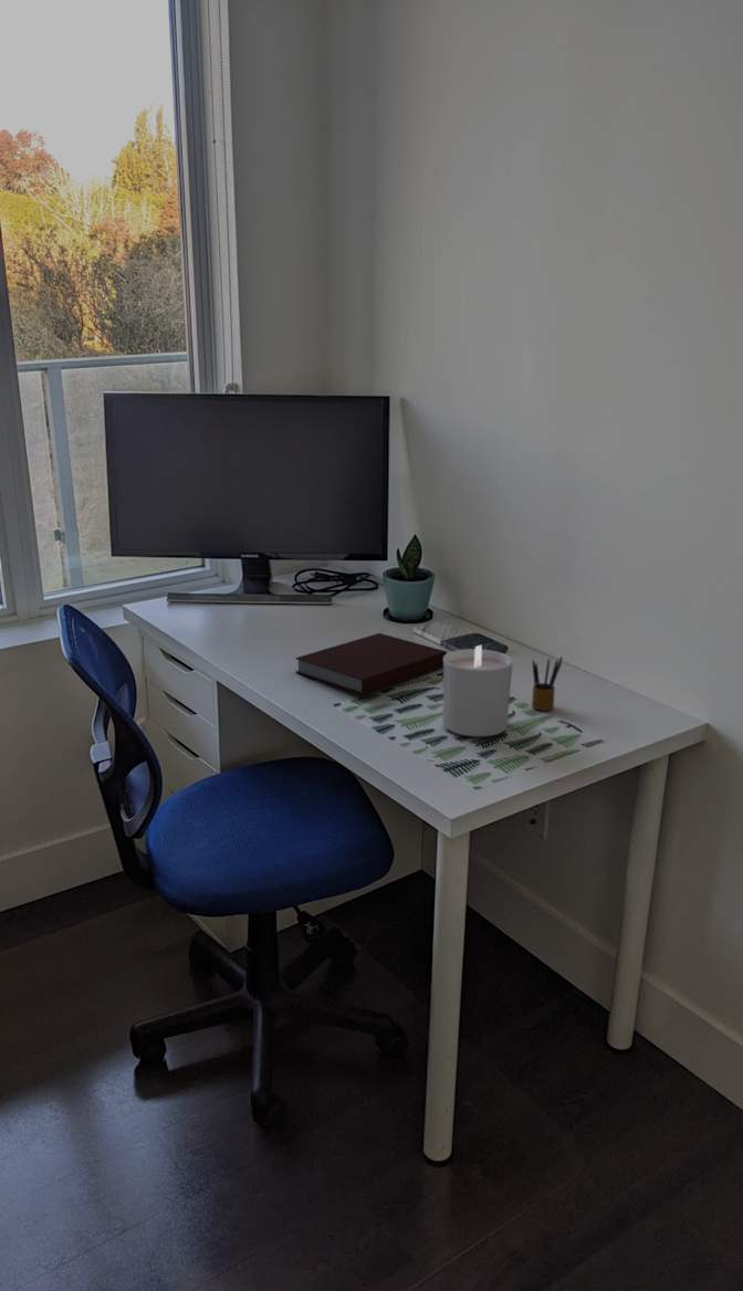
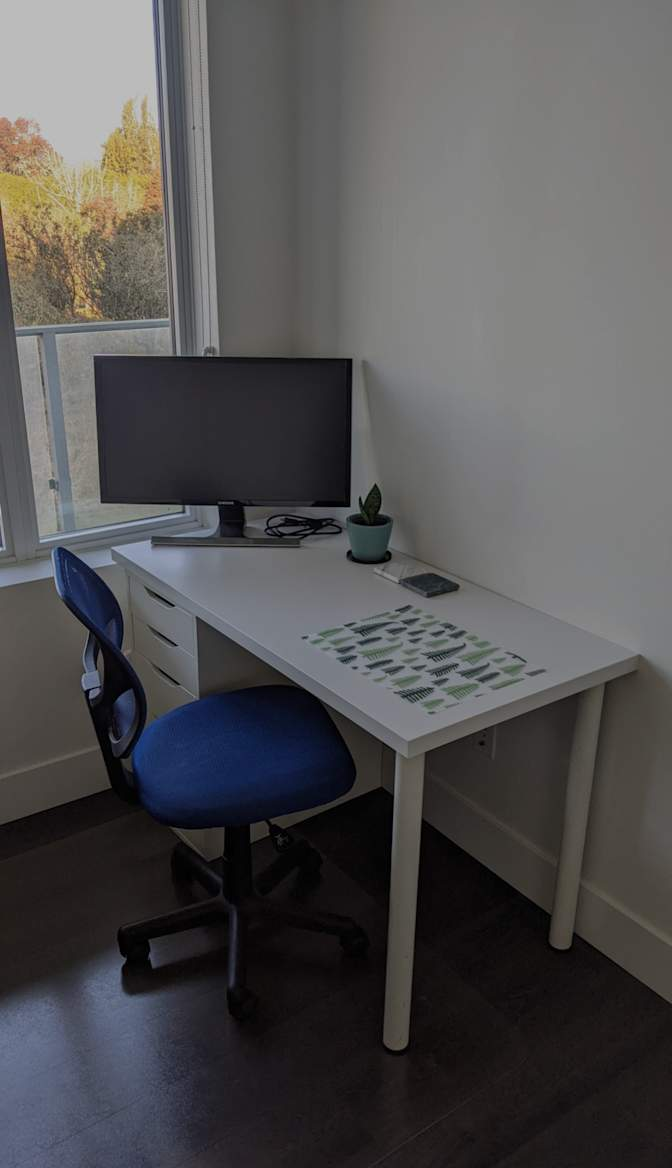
- notebook [294,632,448,696]
- candle [442,644,514,737]
- pencil box [531,654,564,712]
